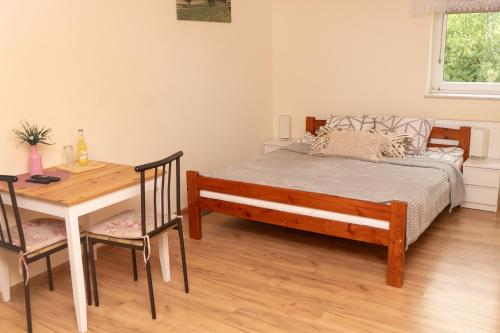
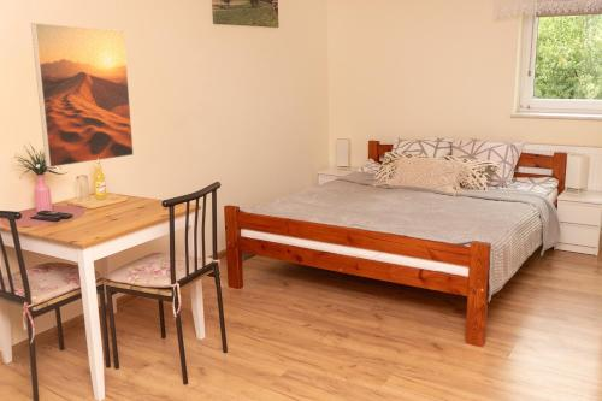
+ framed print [30,22,135,169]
